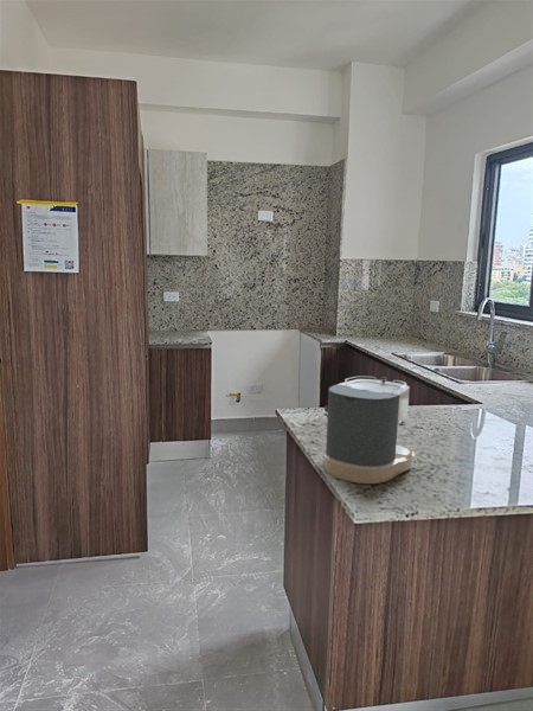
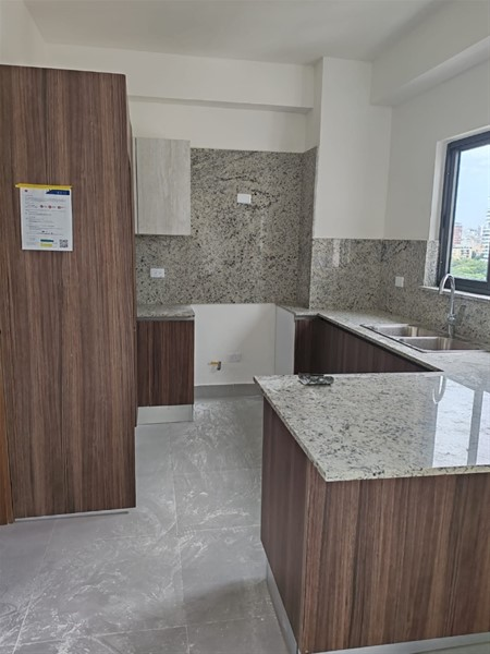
- coffee maker [323,374,416,485]
